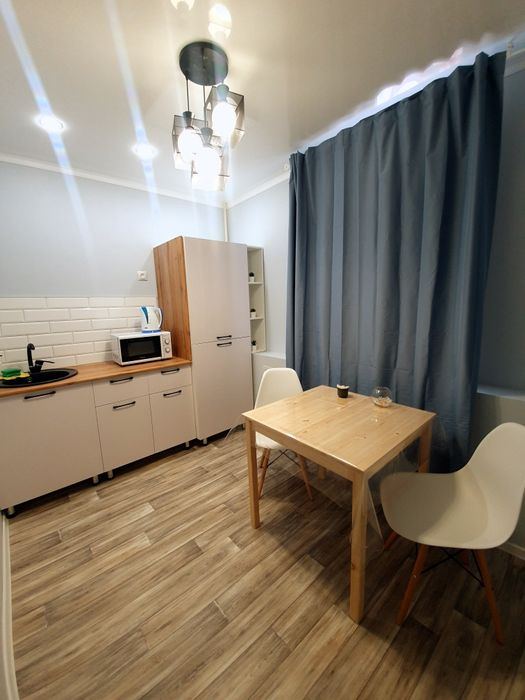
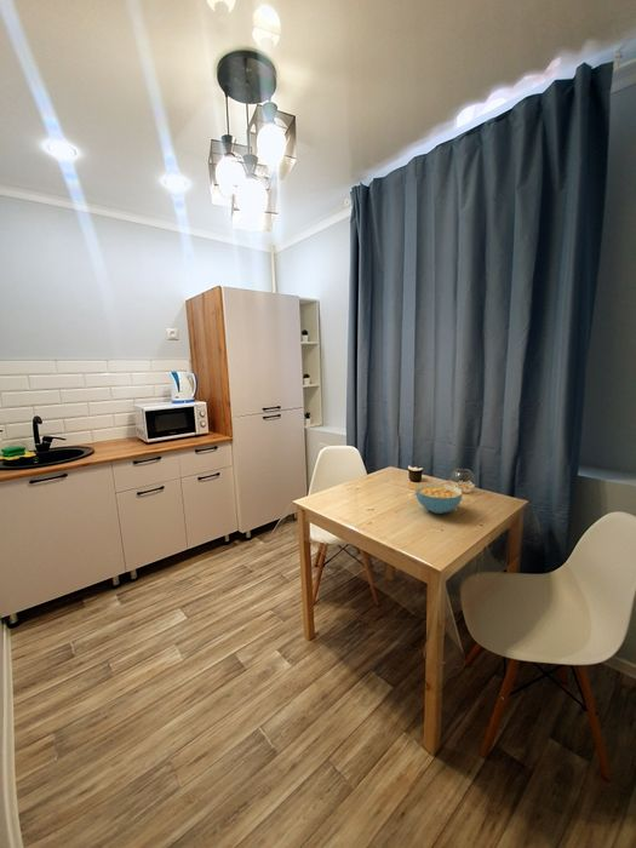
+ cereal bowl [414,482,464,515]
